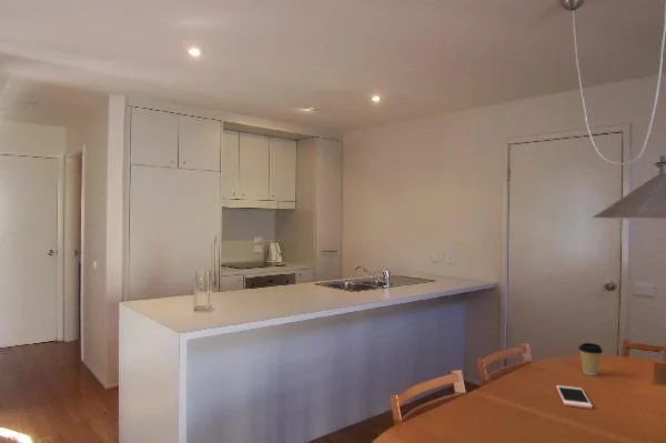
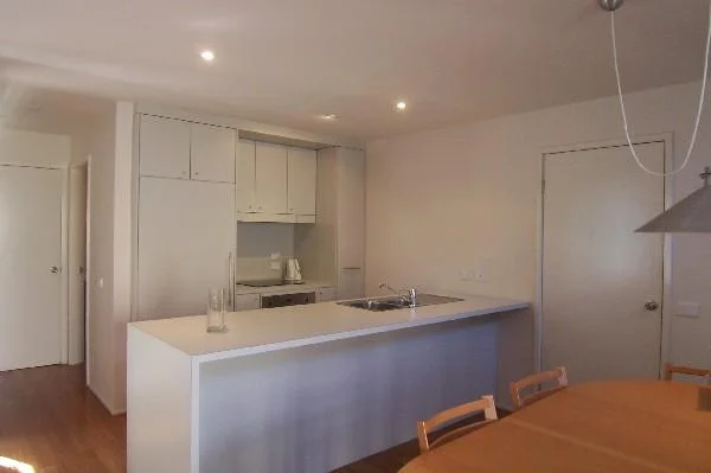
- coffee cup [577,342,604,376]
- cell phone [555,384,594,410]
